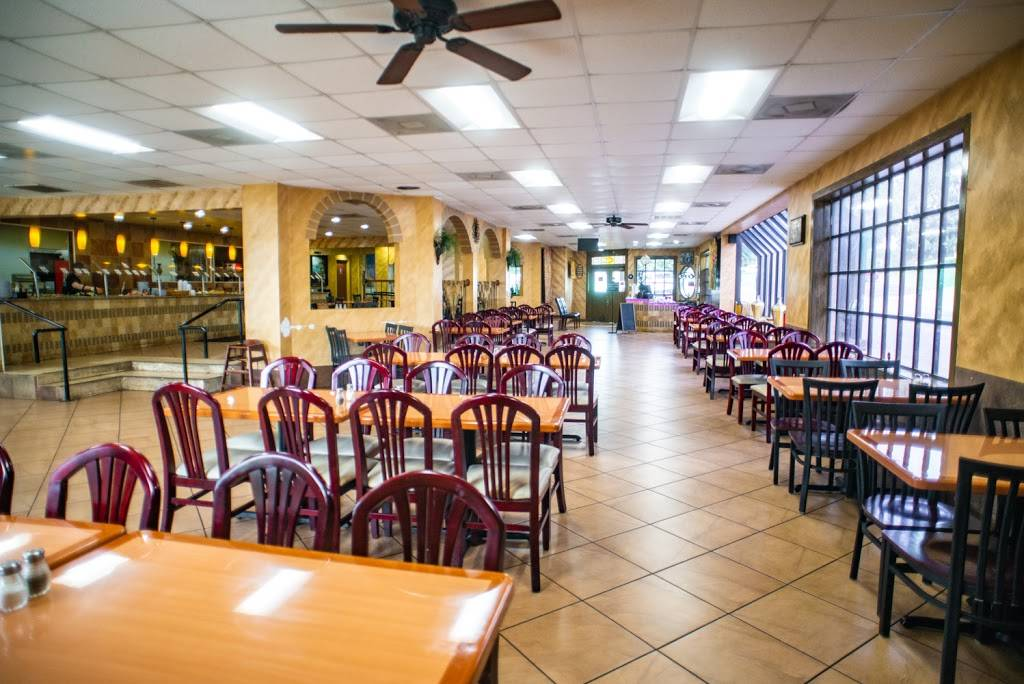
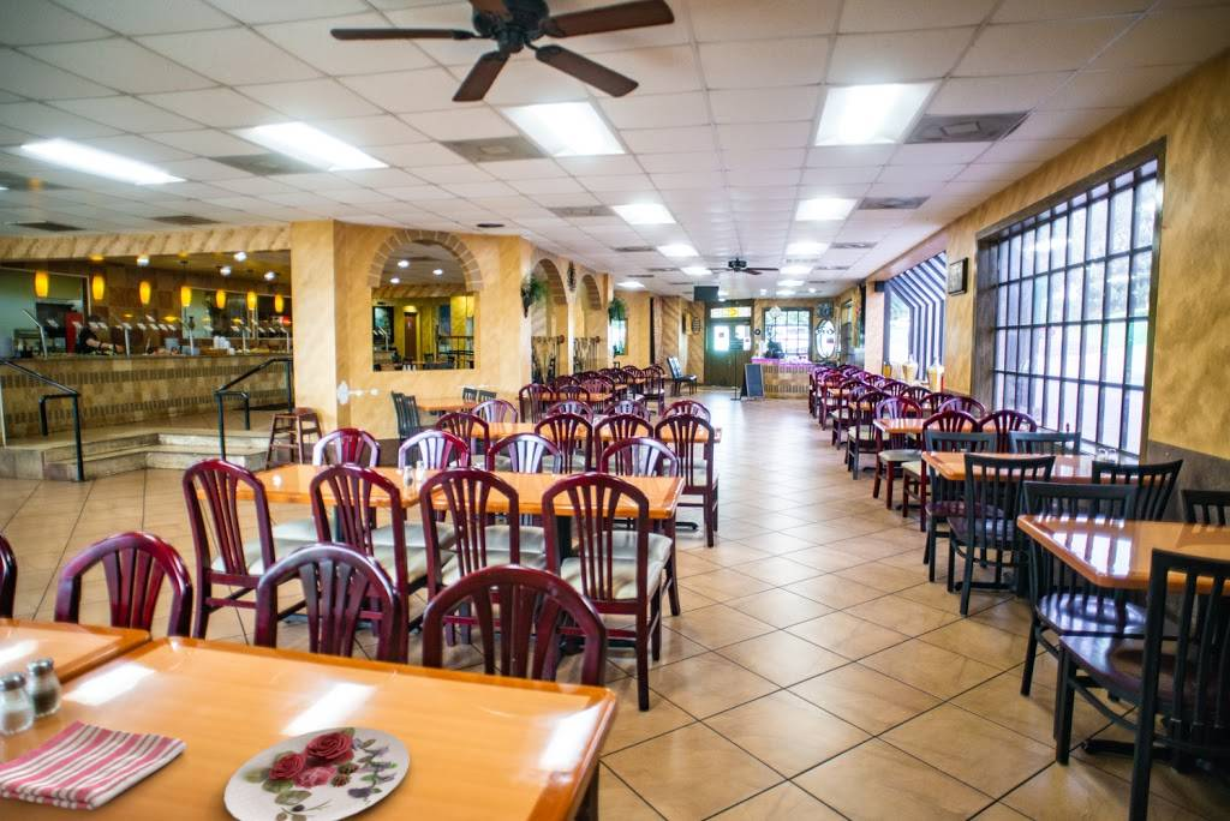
+ dish towel [0,718,187,811]
+ plate [222,726,411,821]
